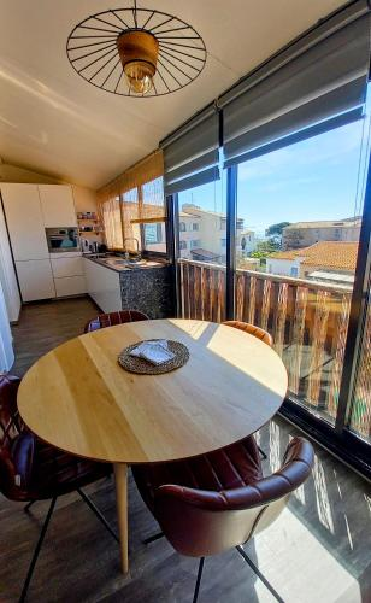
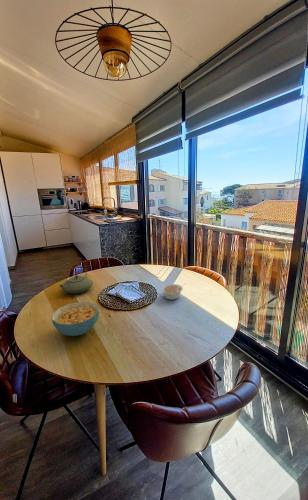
+ teapot [59,266,94,295]
+ legume [160,282,186,301]
+ cereal bowl [51,301,100,337]
